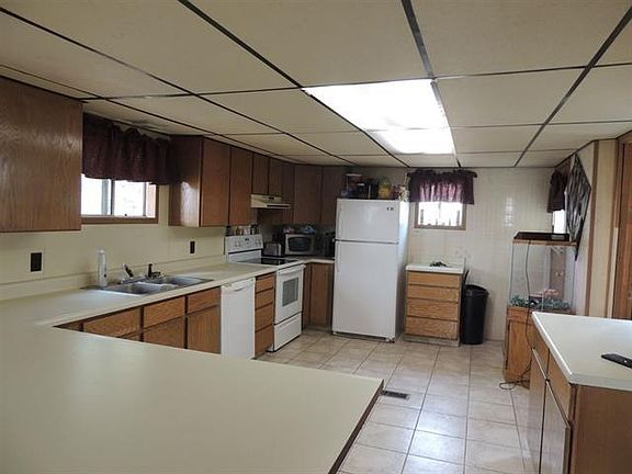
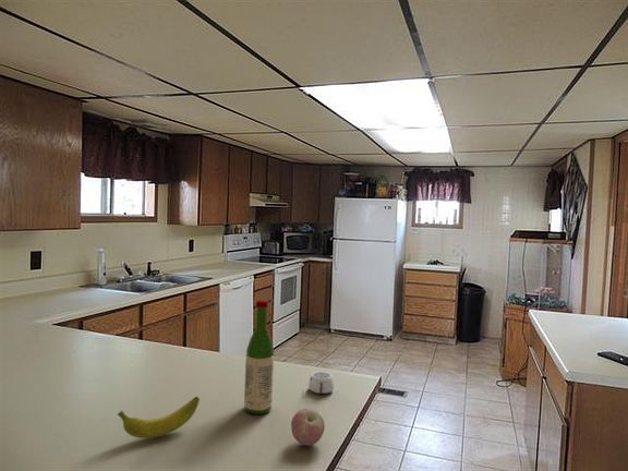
+ mug [302,371,335,398]
+ apple [290,408,326,447]
+ banana [117,396,201,439]
+ wine bottle [243,299,275,415]
